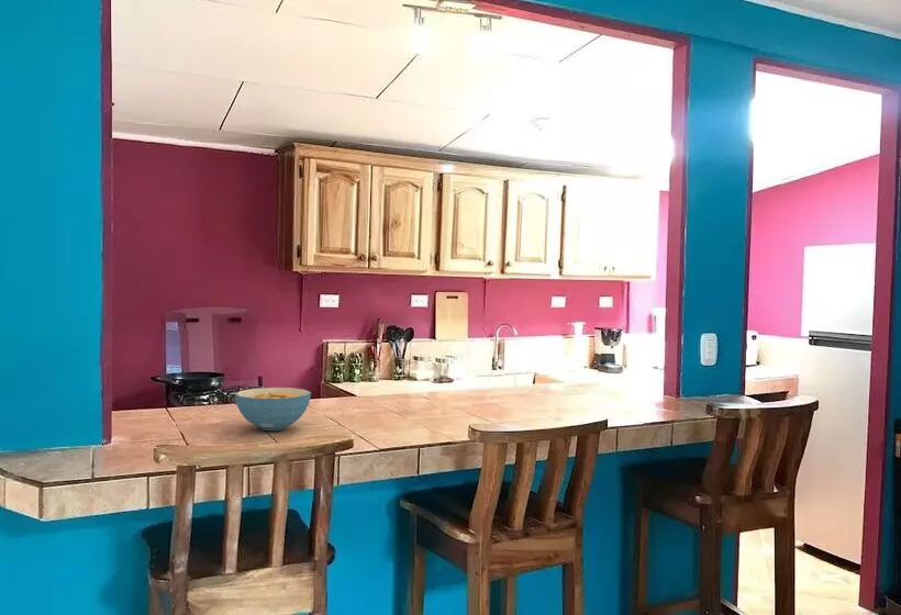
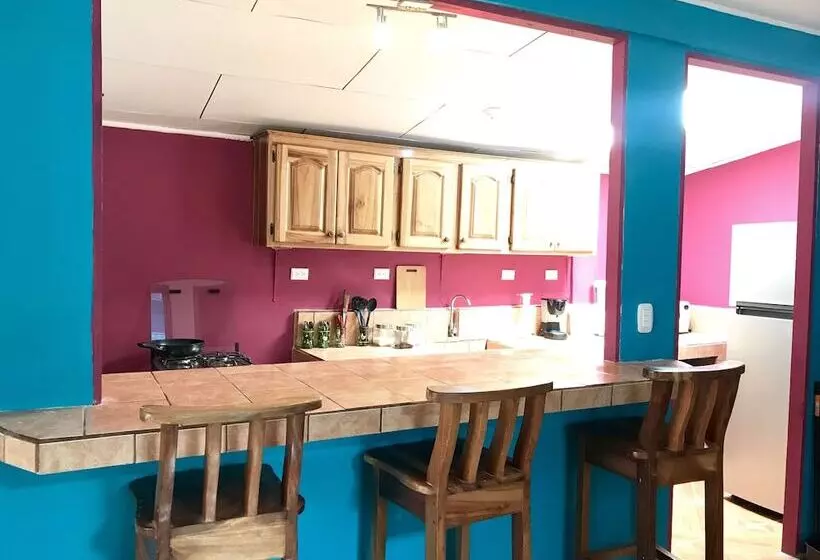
- cereal bowl [234,387,312,432]
